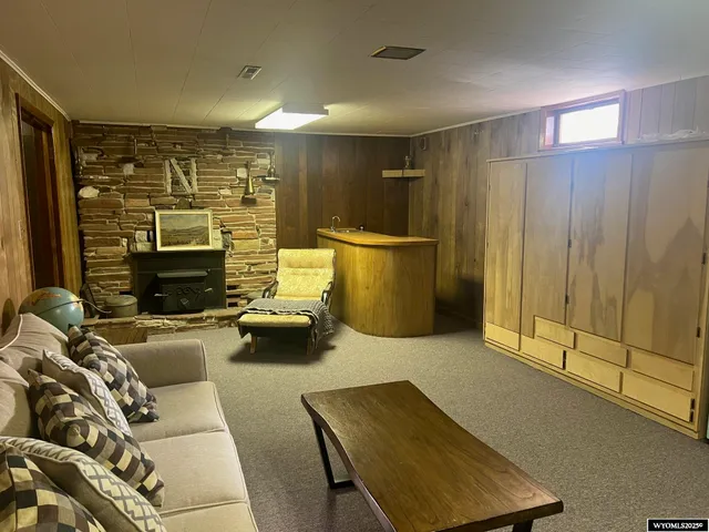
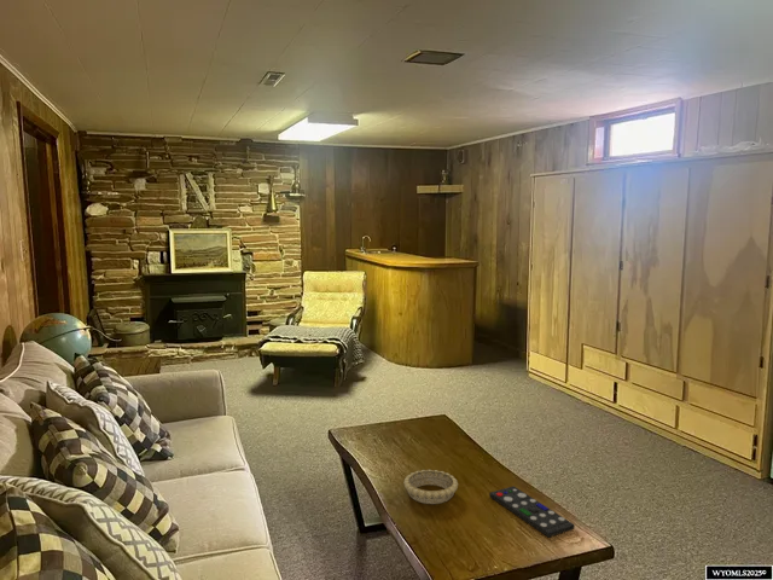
+ decorative bowl [402,469,459,505]
+ remote control [488,485,576,539]
